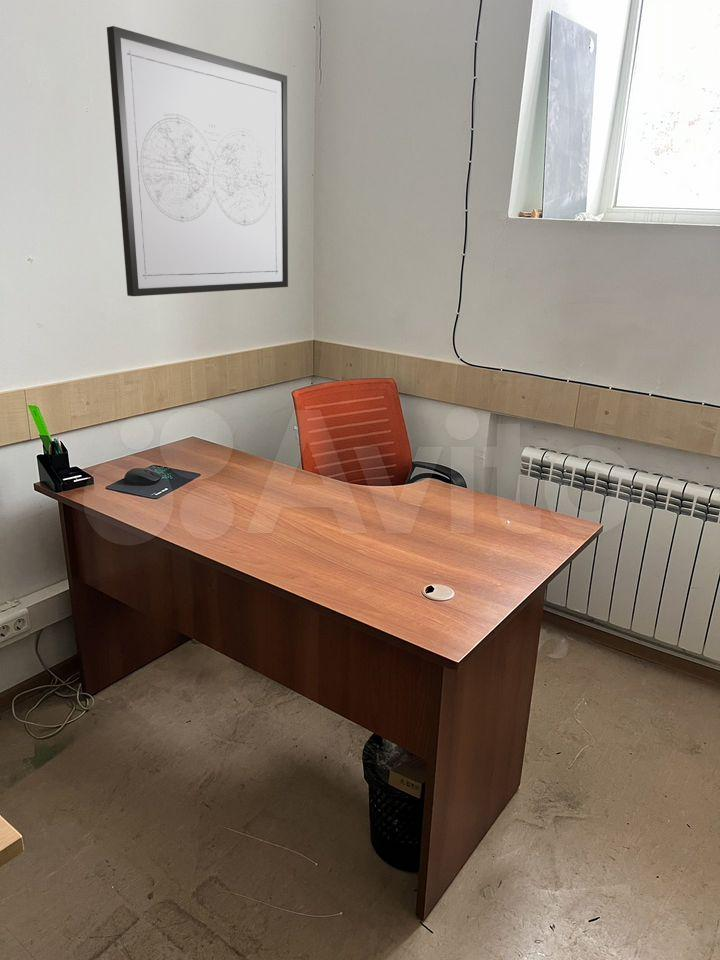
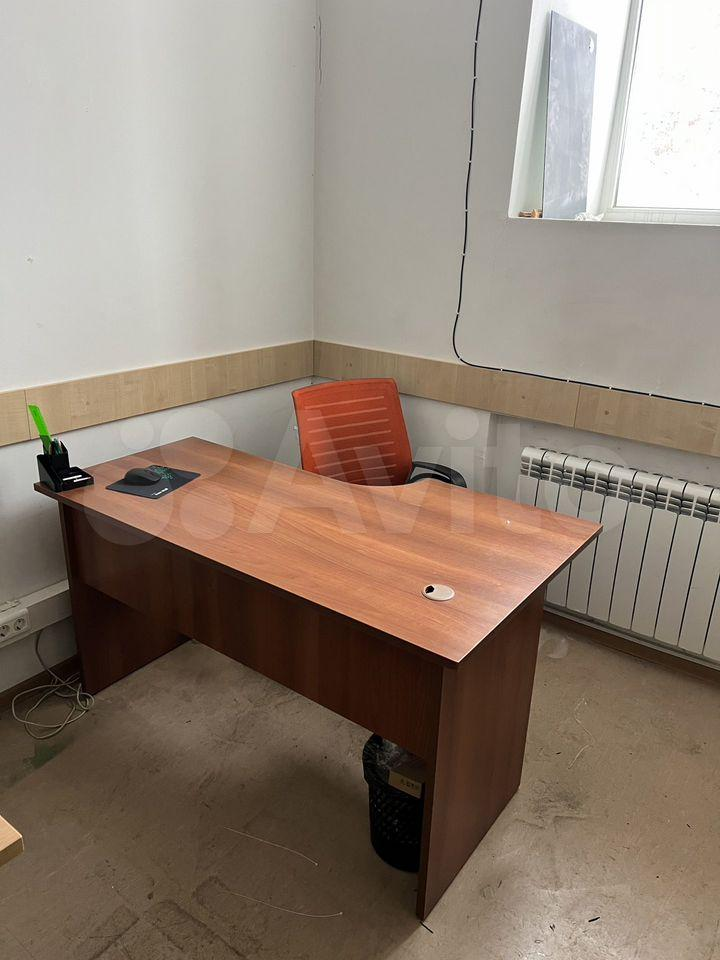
- wall art [106,25,289,297]
